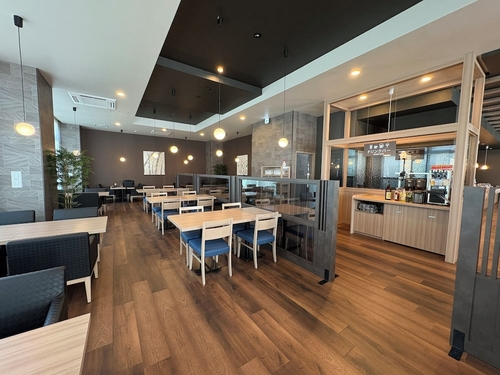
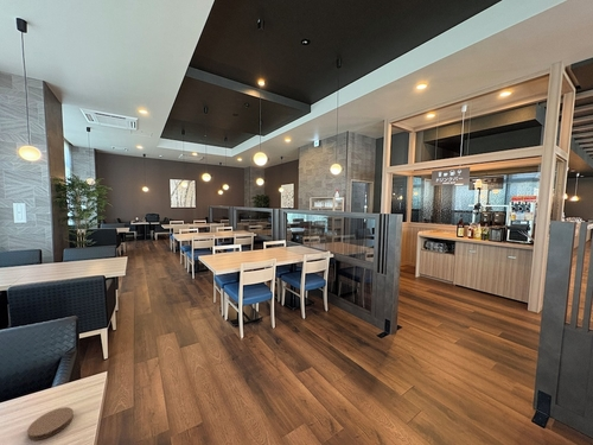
+ coaster [26,406,75,441]
